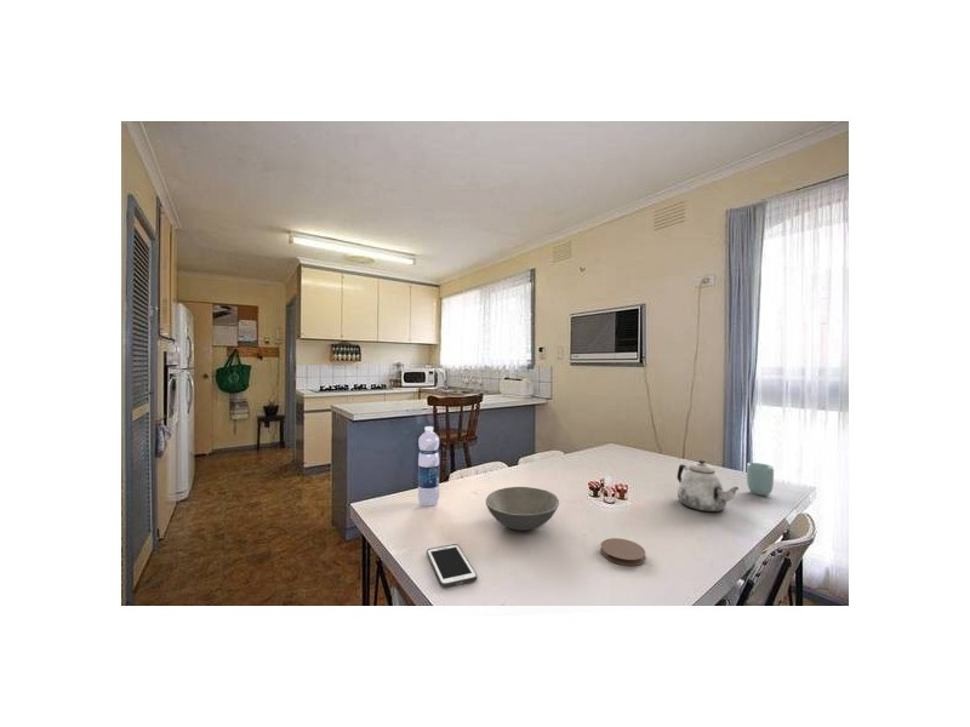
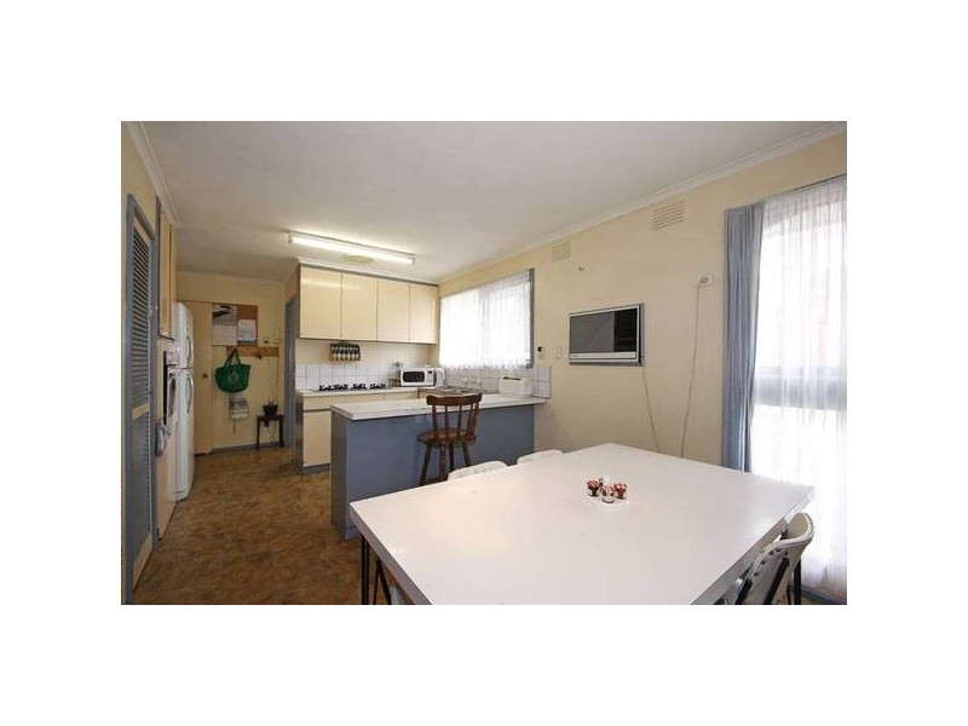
- soup bowl [485,486,560,532]
- water bottle [417,425,440,508]
- coaster [599,537,646,567]
- cell phone [426,543,479,589]
- teapot [675,459,740,513]
- cup [746,462,775,497]
